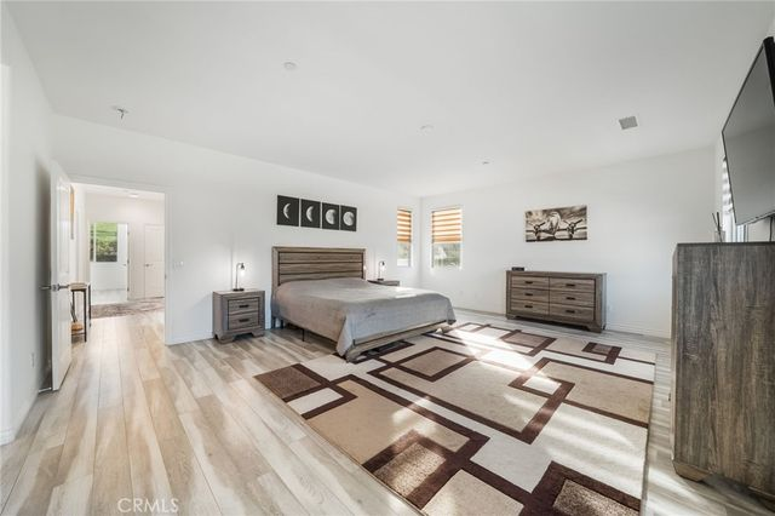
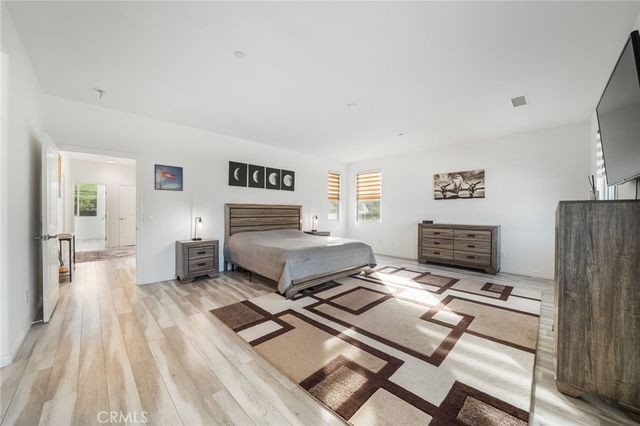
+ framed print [153,163,184,192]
